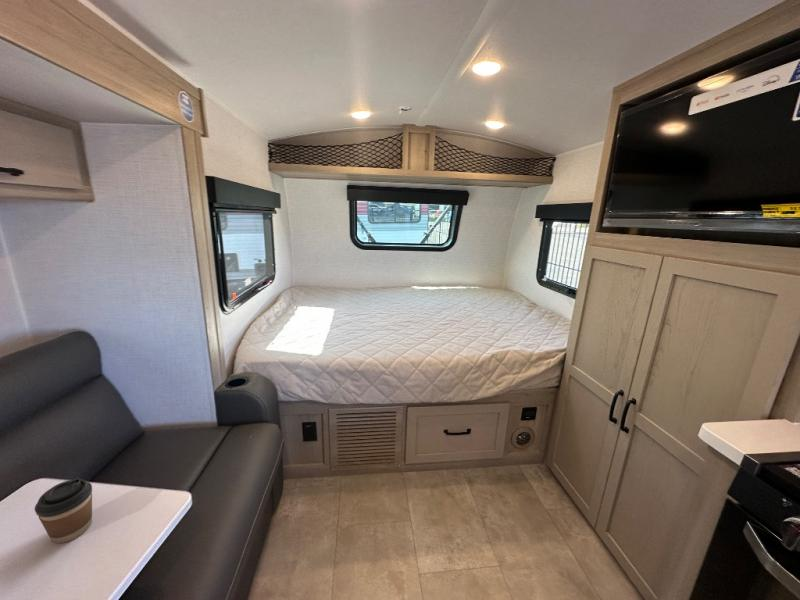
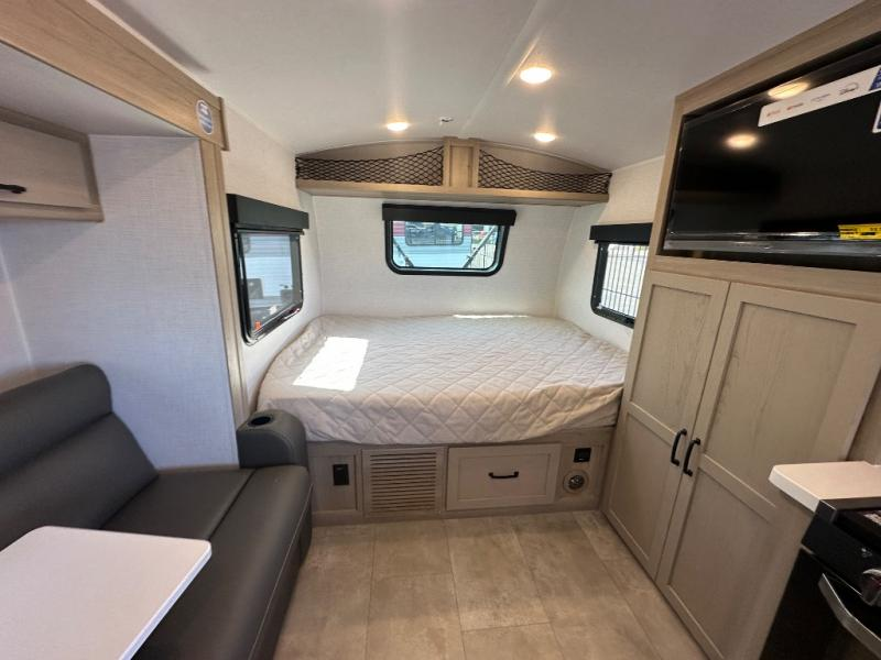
- coffee cup [34,476,93,544]
